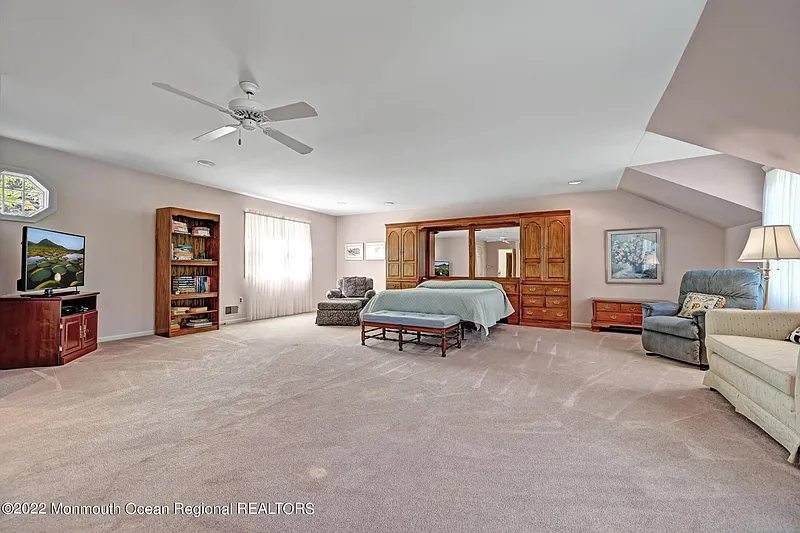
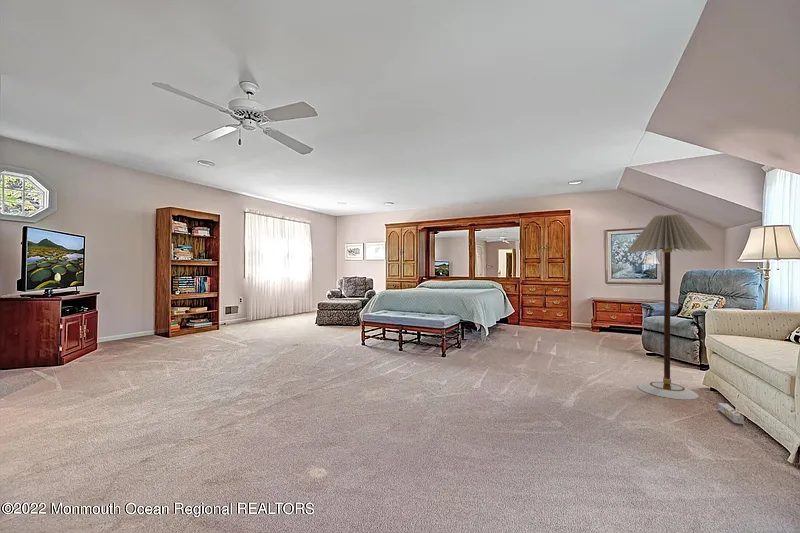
+ floor lamp [626,213,714,400]
+ box [717,402,745,425]
